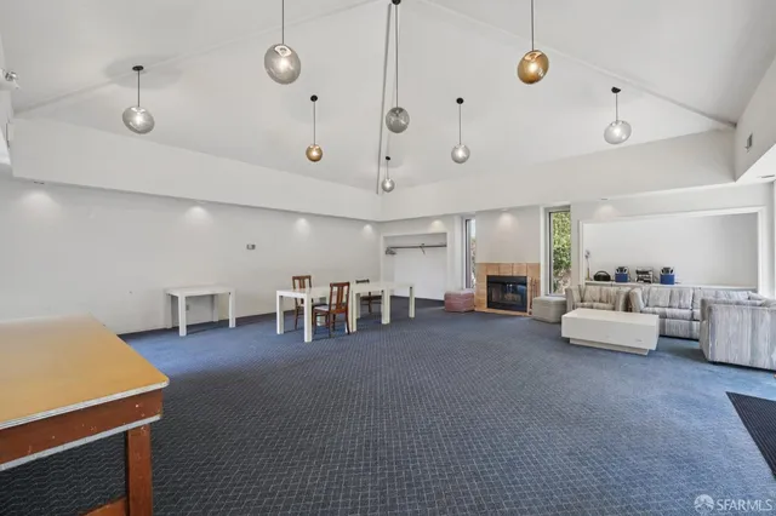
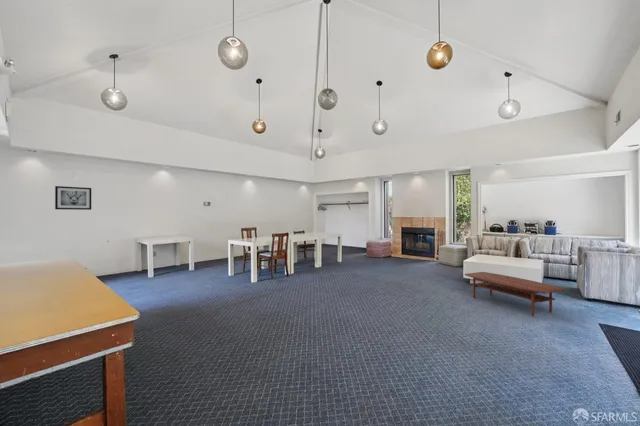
+ coffee table [464,271,566,317]
+ wall art [54,185,92,211]
